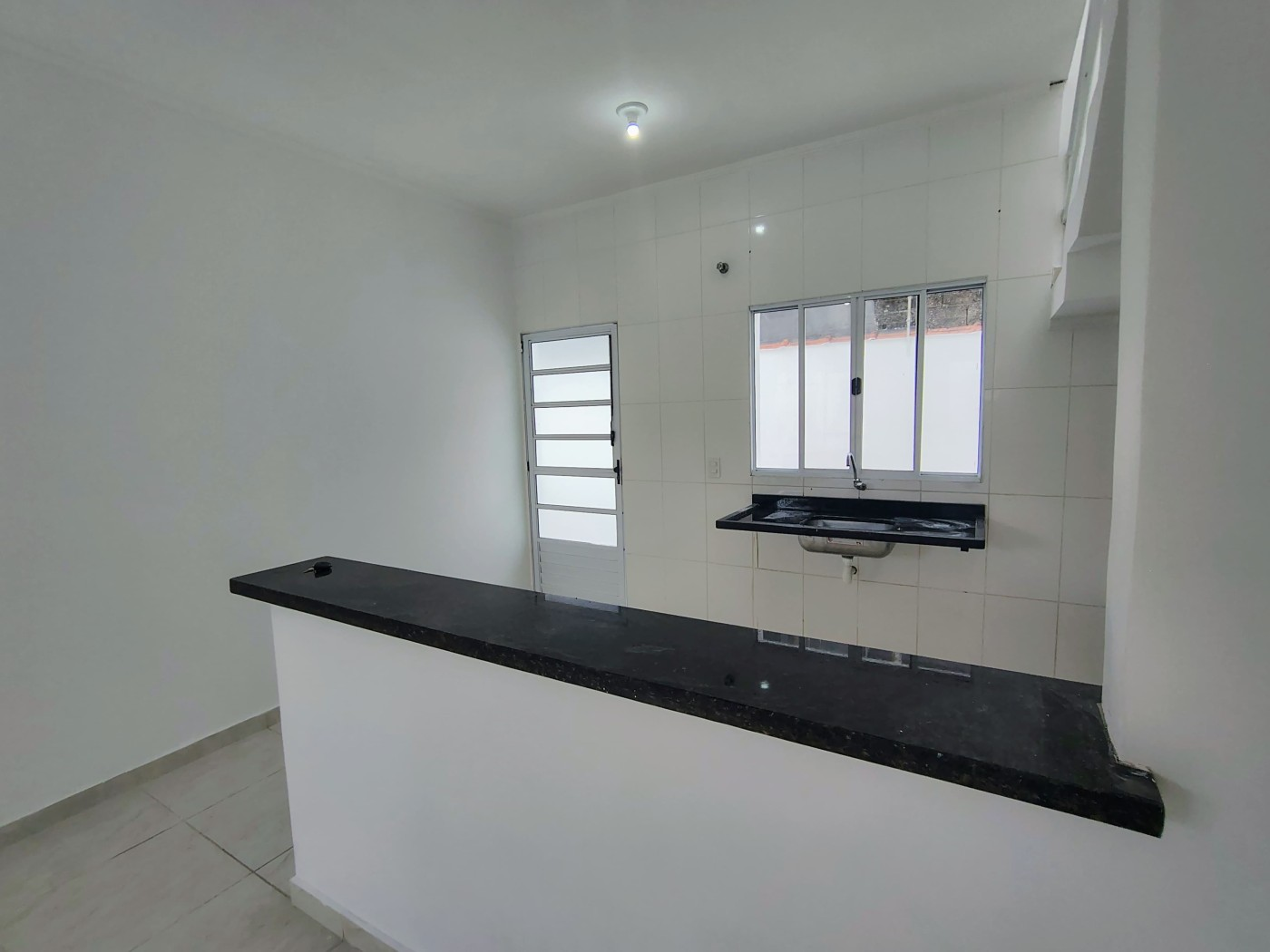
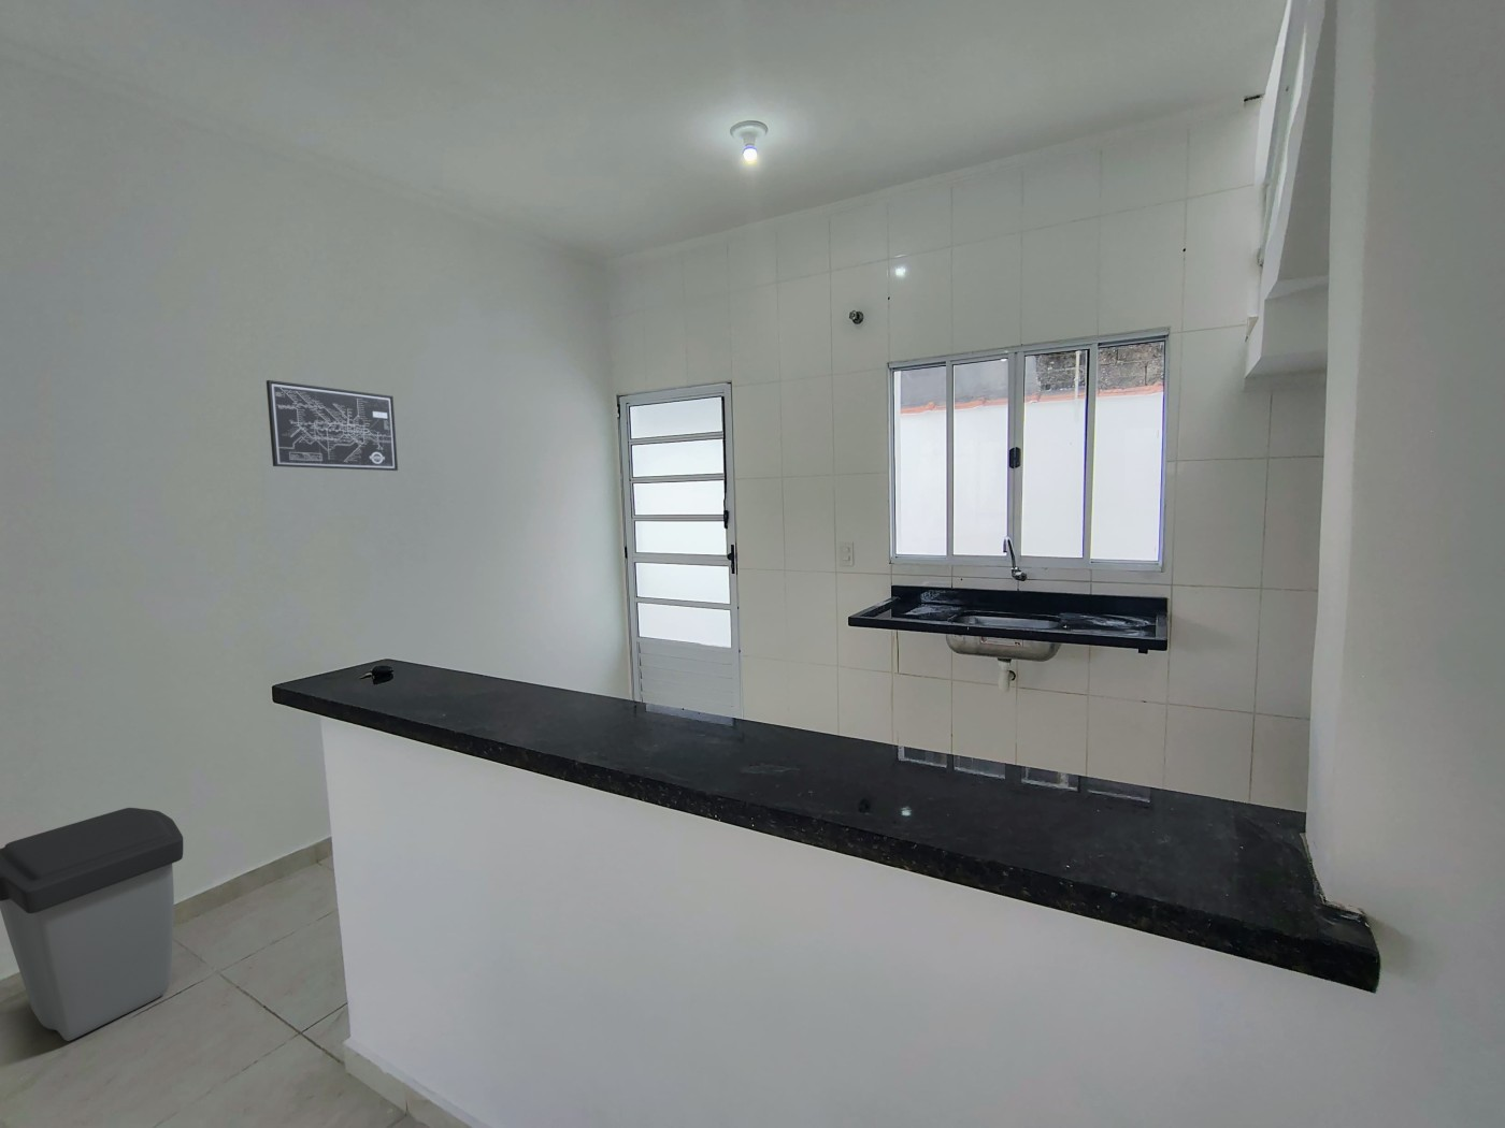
+ trash can [0,807,184,1042]
+ wall art [265,379,399,472]
